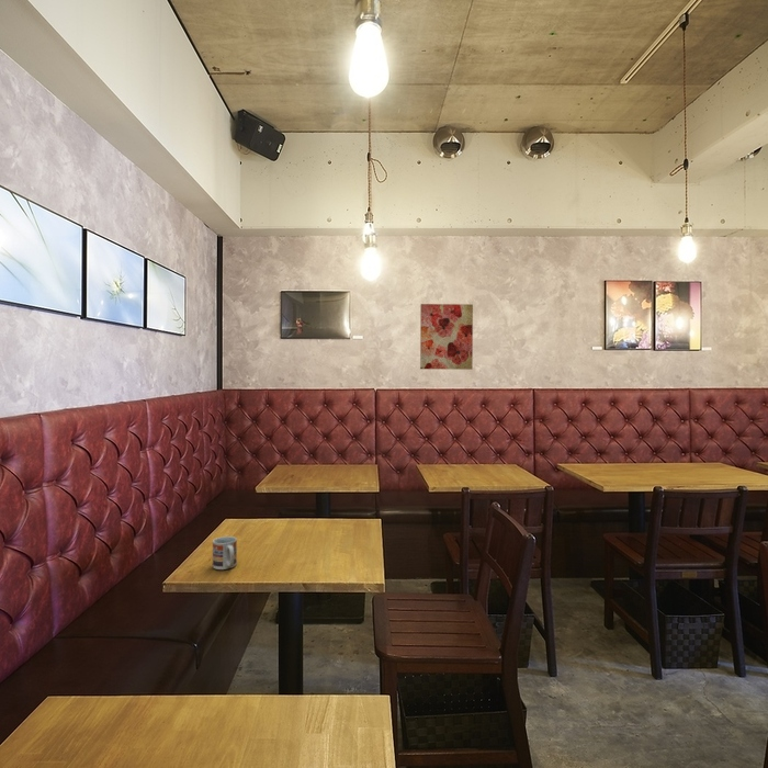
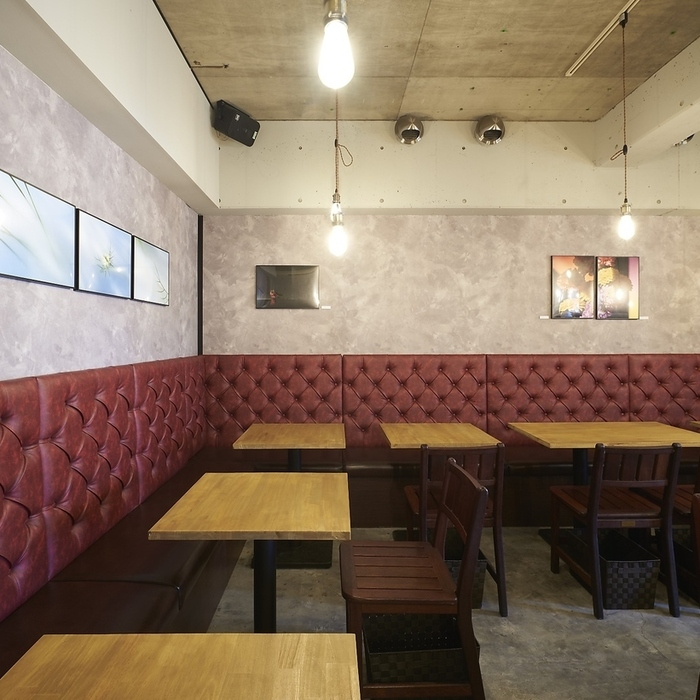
- cup [212,535,238,571]
- wall art [419,303,474,371]
